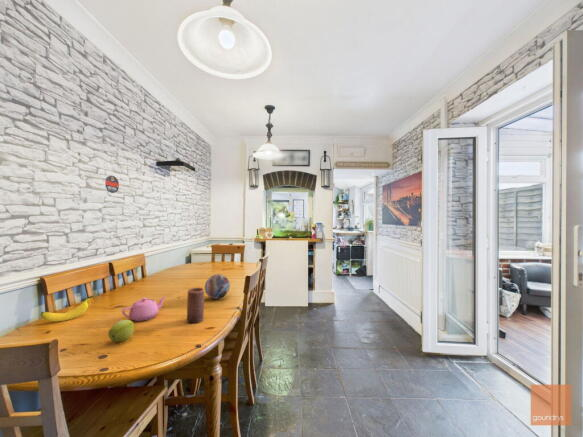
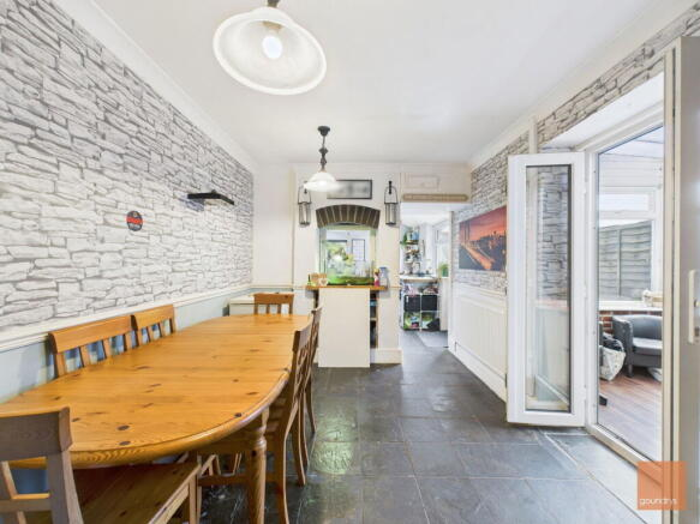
- candle [186,287,205,324]
- decorative orb [204,273,231,300]
- apple [107,319,136,343]
- teapot [121,296,167,322]
- banana [40,295,94,323]
